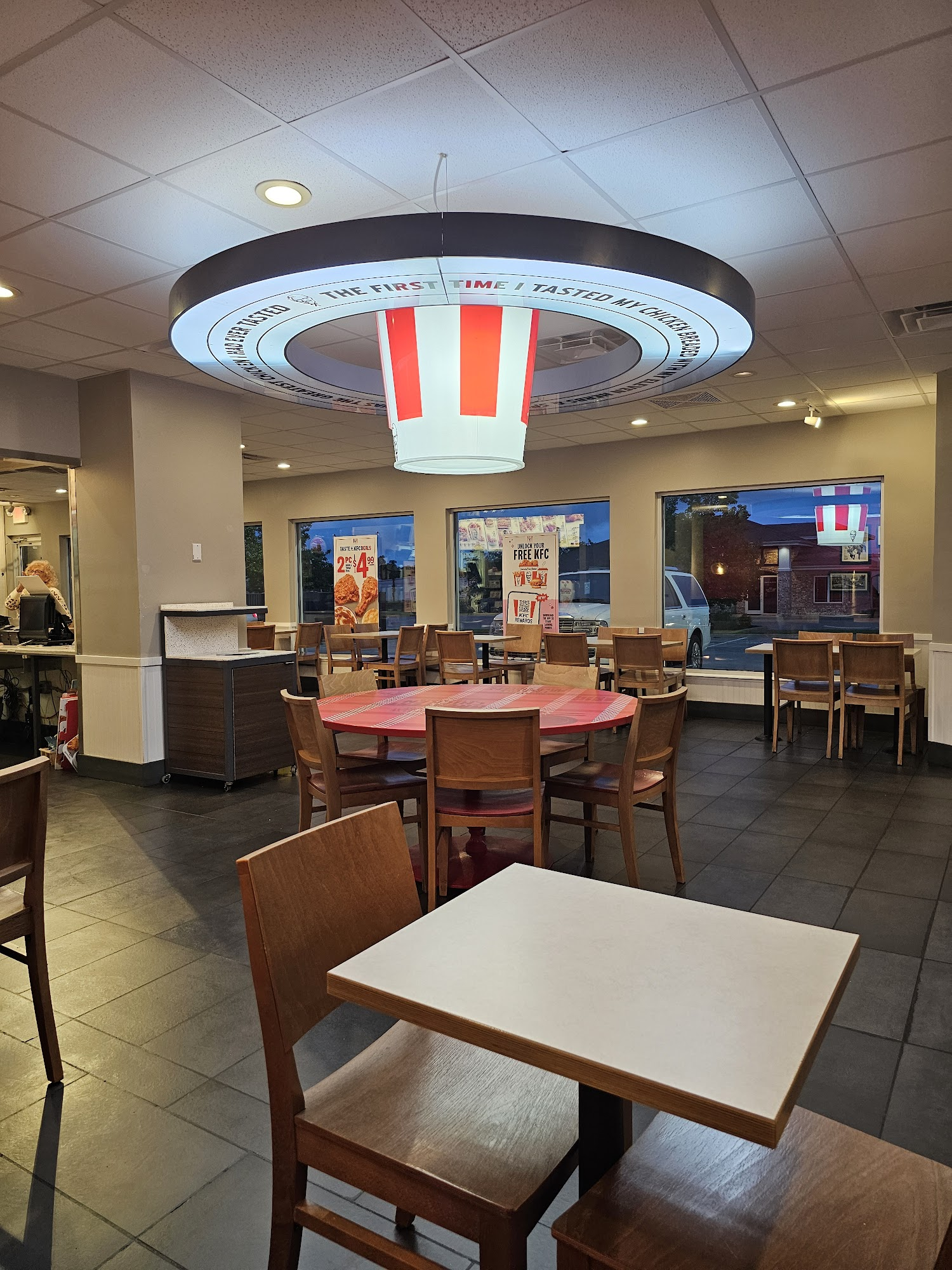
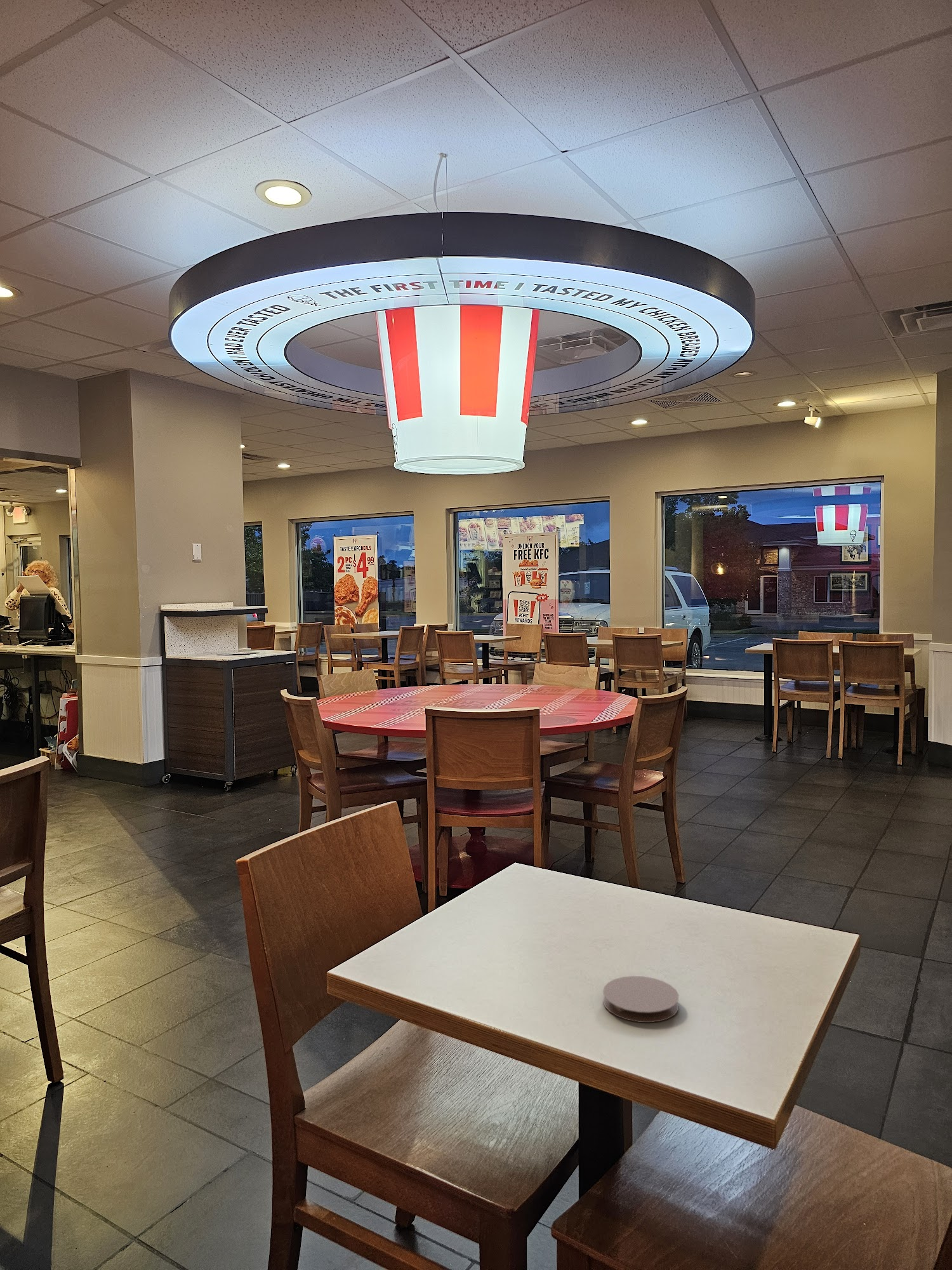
+ coaster [602,975,680,1023]
